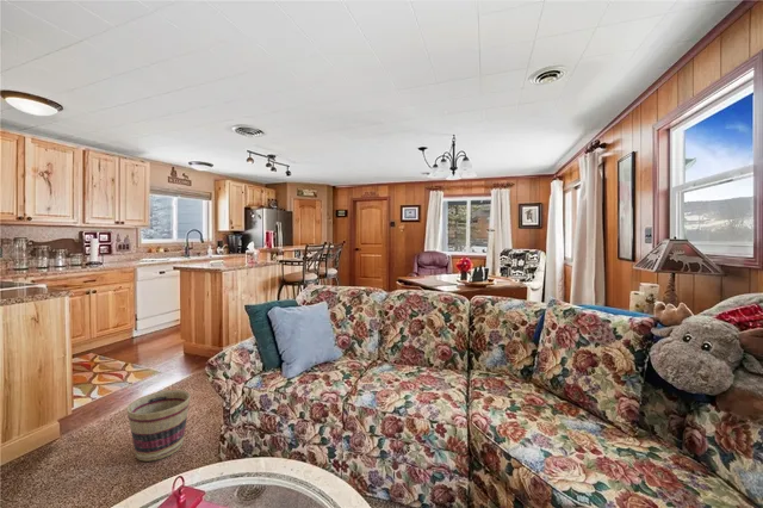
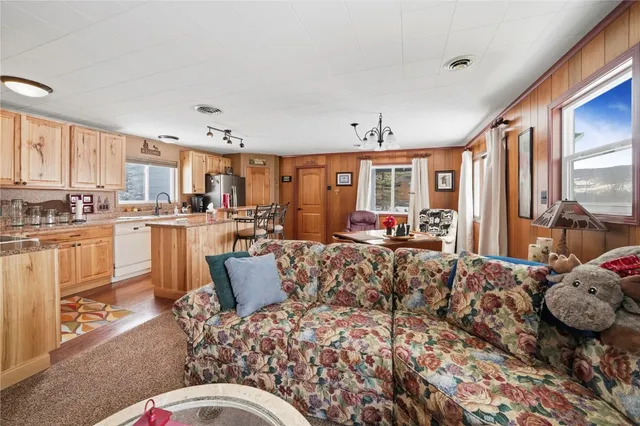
- basket [125,389,192,463]
